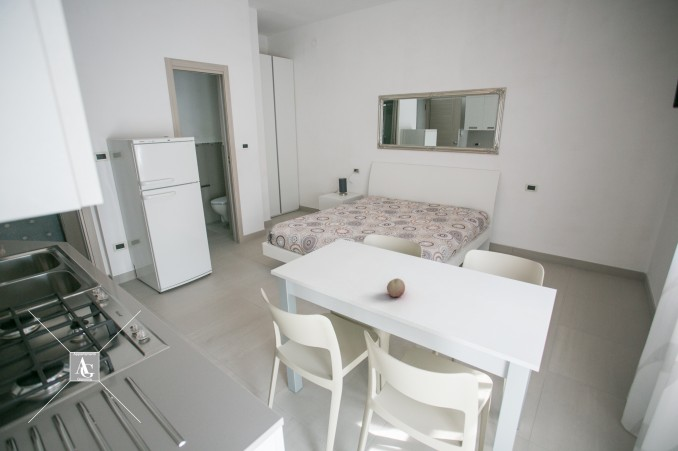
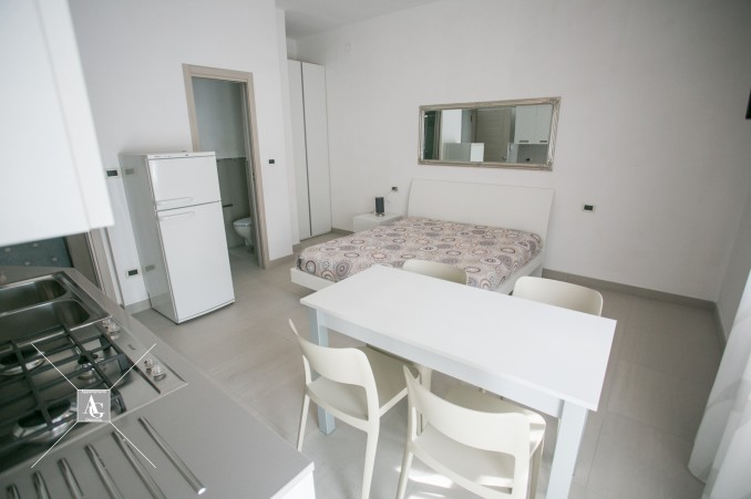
- fruit [386,277,406,298]
